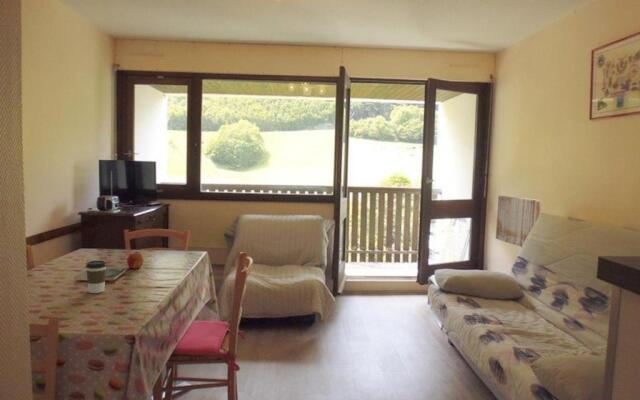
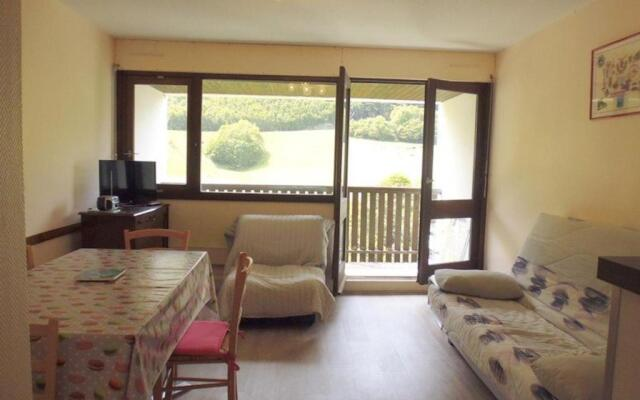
- wall art [495,195,542,248]
- fruit [126,251,145,269]
- coffee cup [85,260,108,294]
